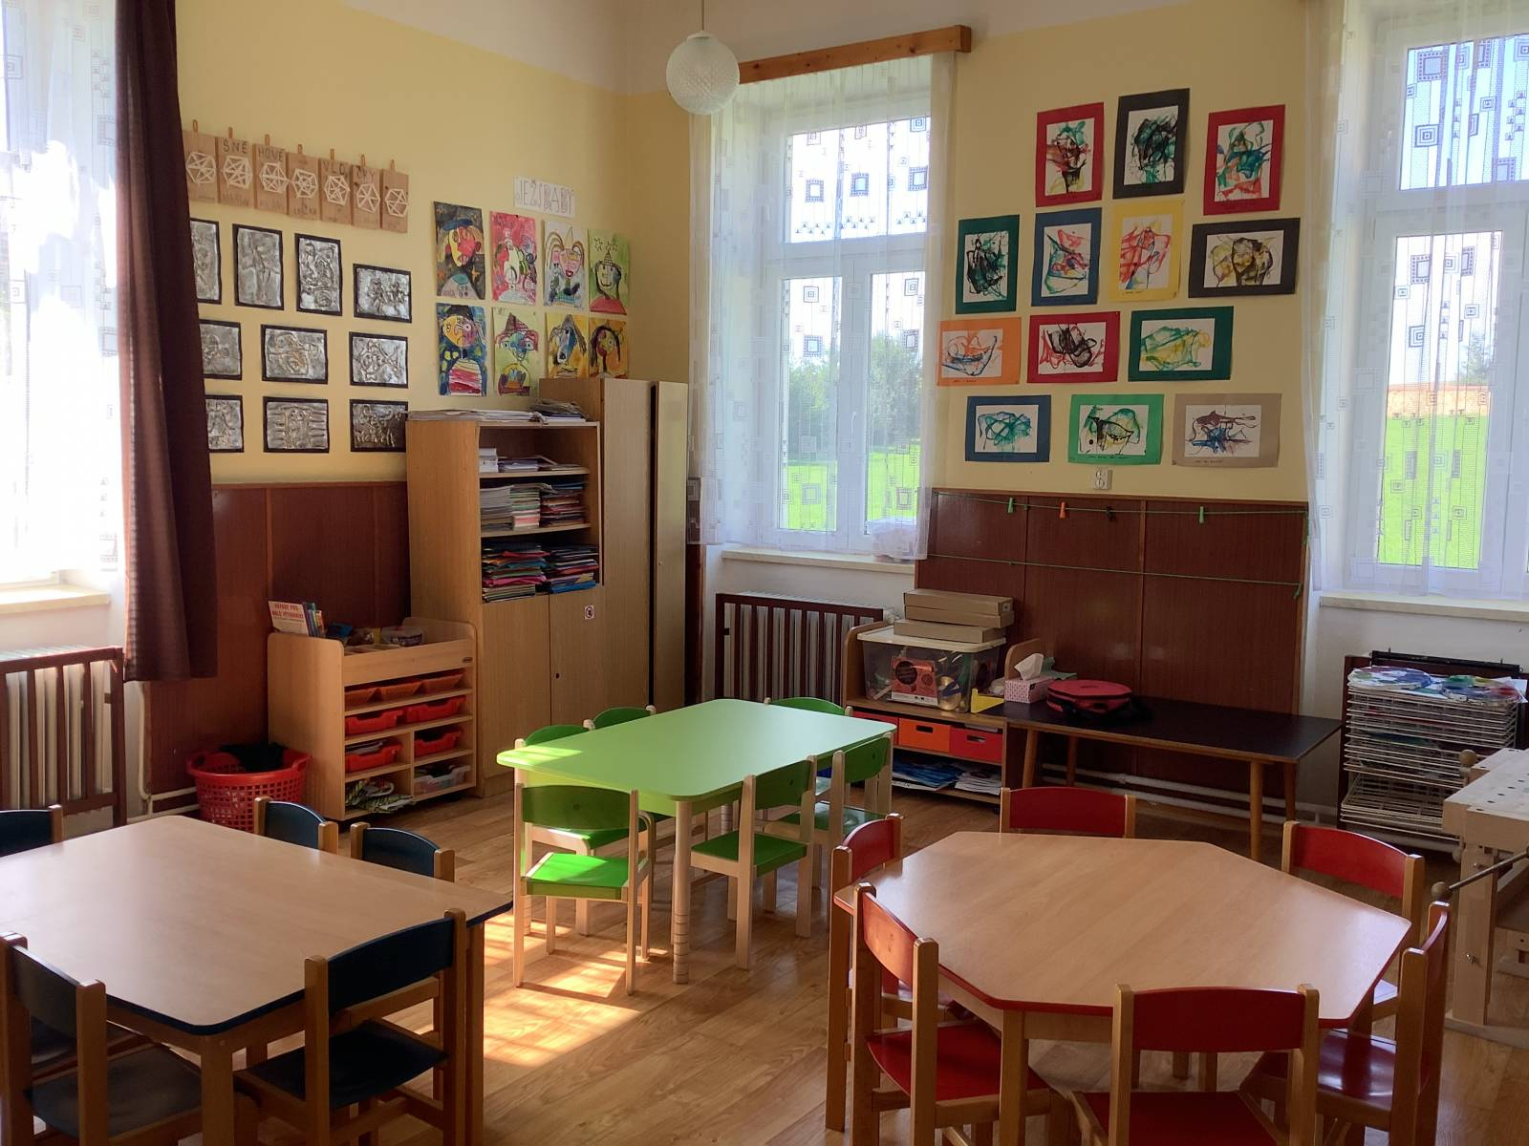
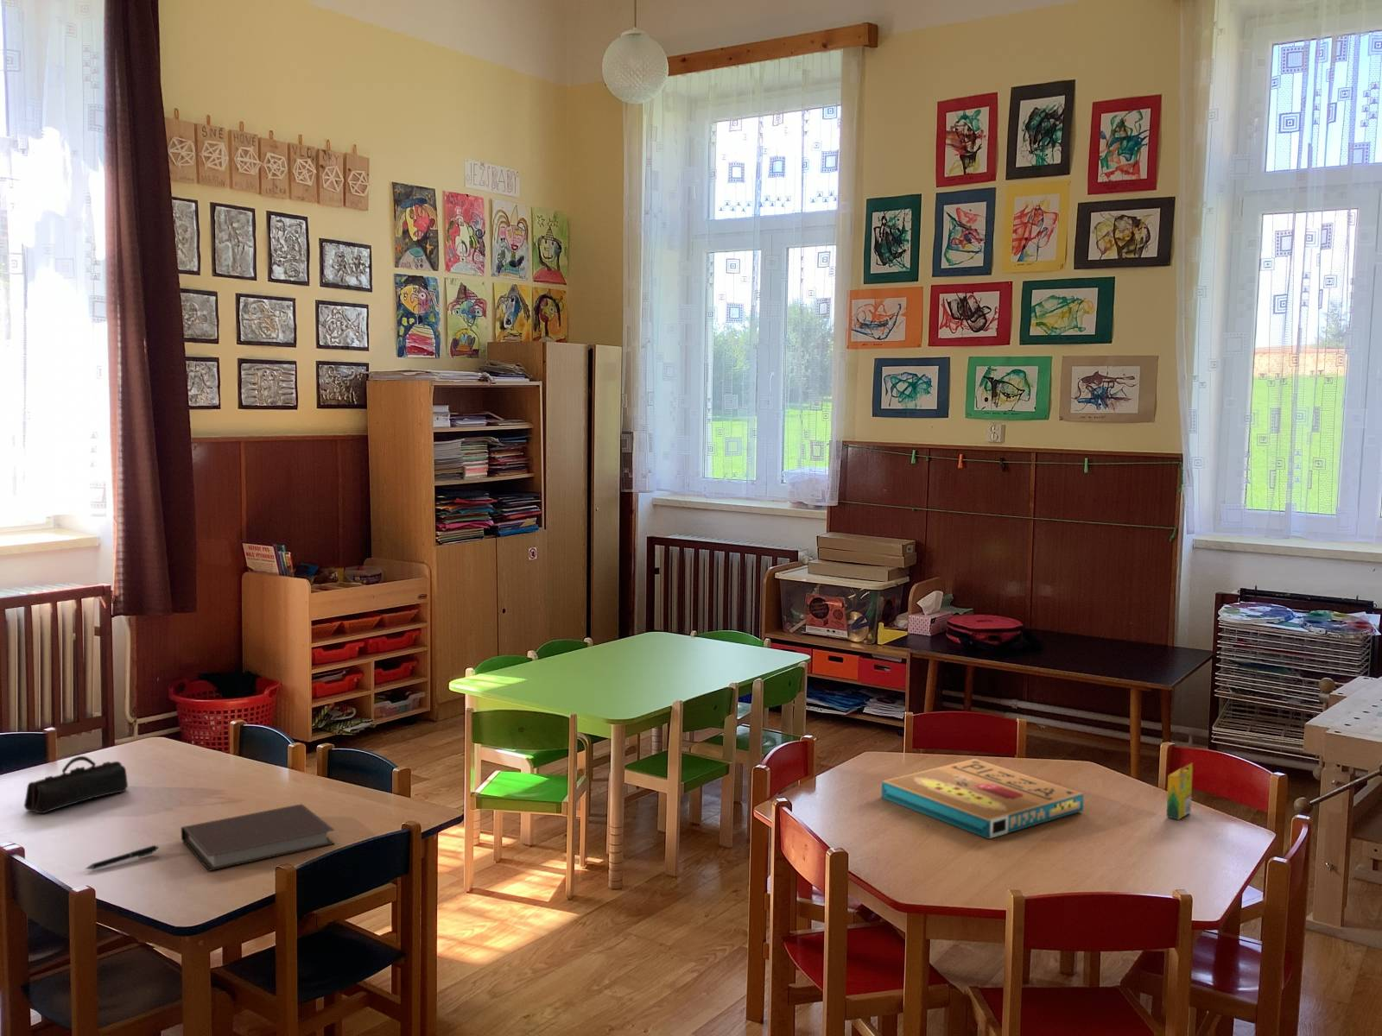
+ pizza box [880,758,1085,840]
+ pen [84,844,159,871]
+ notebook [181,803,335,872]
+ pencil case [23,755,128,814]
+ crayon box [1167,763,1194,821]
